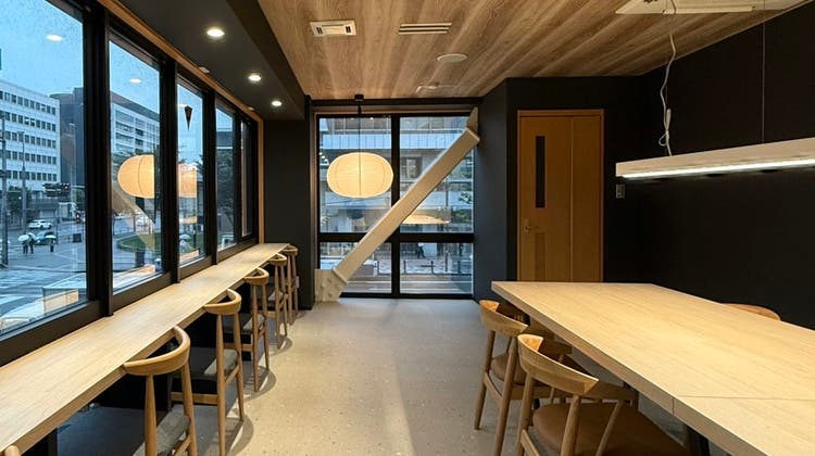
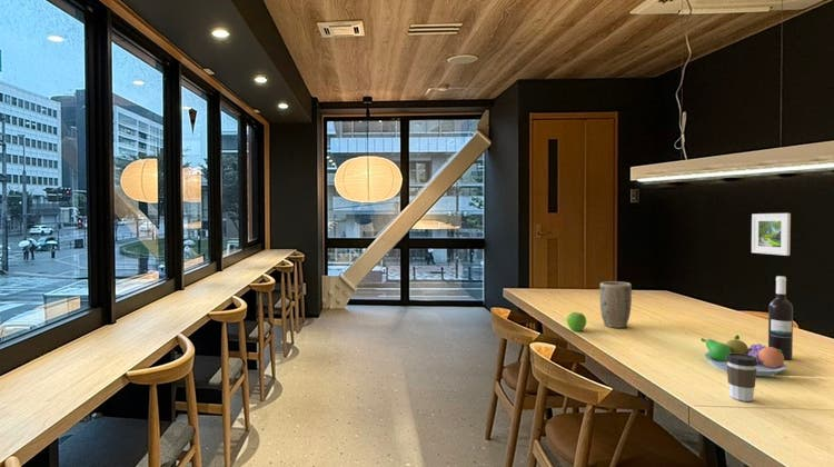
+ wine bottle [767,276,794,361]
+ plant pot [599,280,633,329]
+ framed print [751,212,792,257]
+ coffee cup [726,352,757,403]
+ fruit [566,311,587,332]
+ fruit bowl [699,334,788,377]
